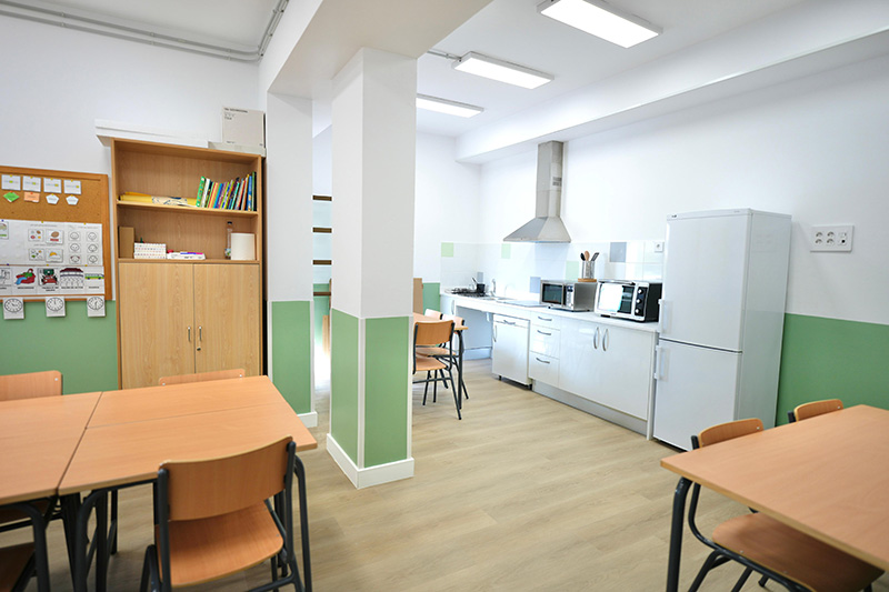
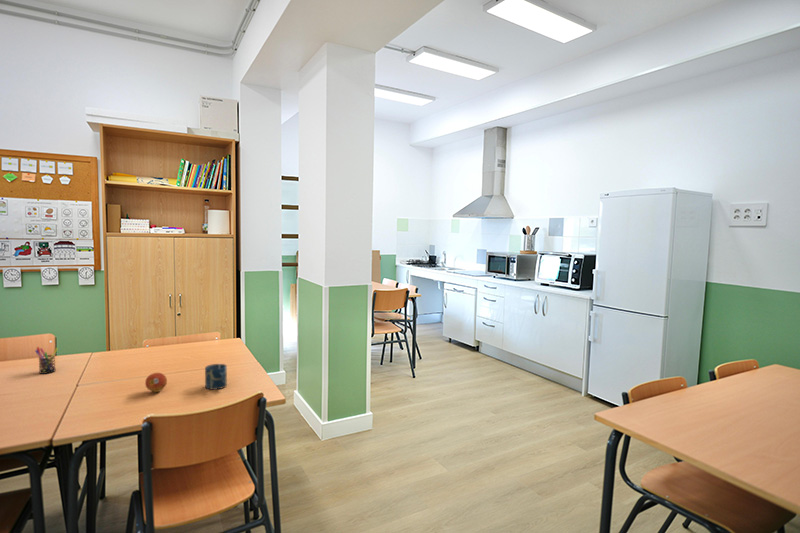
+ fruit [144,372,168,393]
+ pen holder [34,346,59,375]
+ cup [204,363,228,391]
